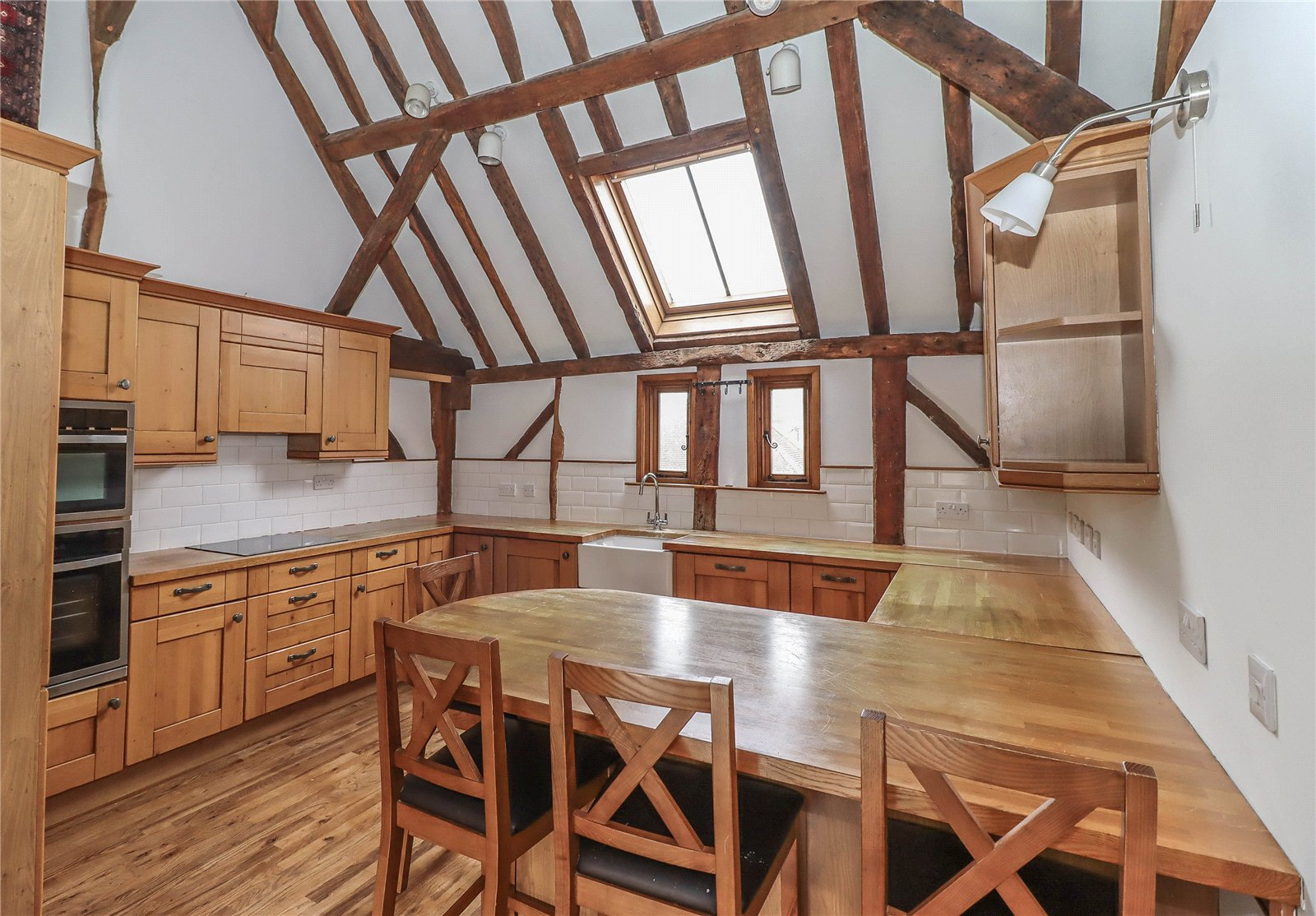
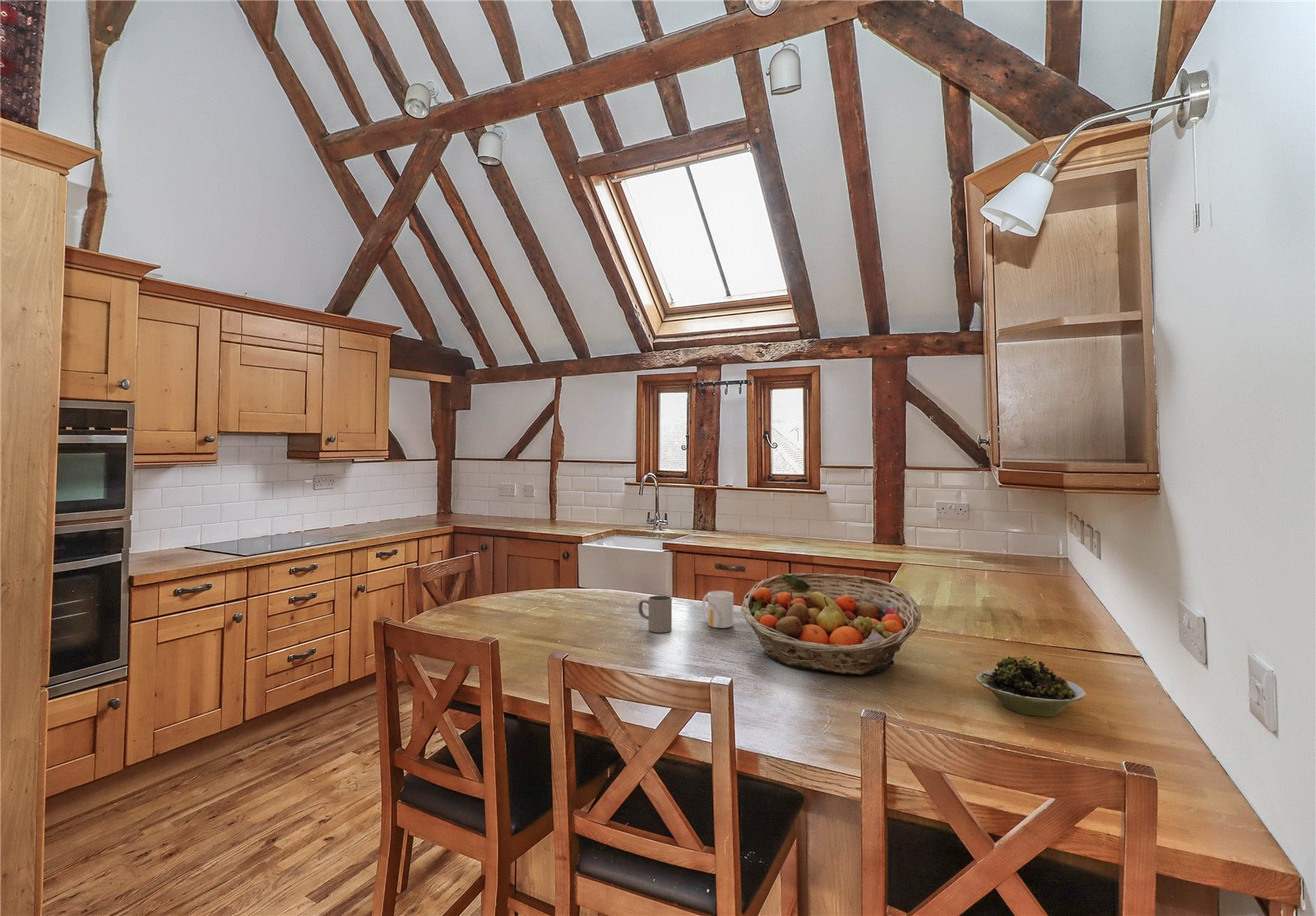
+ fruit basket [740,572,922,675]
+ bowl [975,655,1087,717]
+ mug [702,590,734,629]
+ mug [637,594,673,633]
